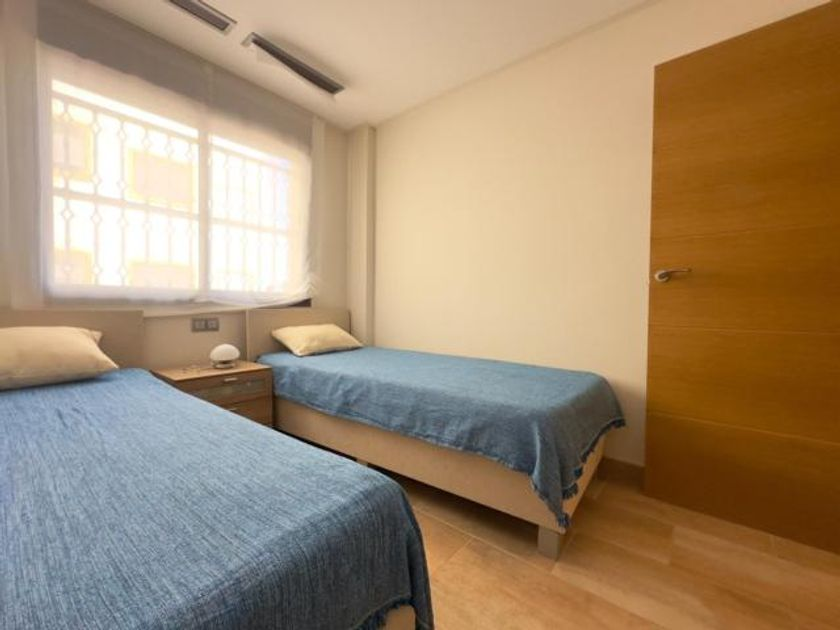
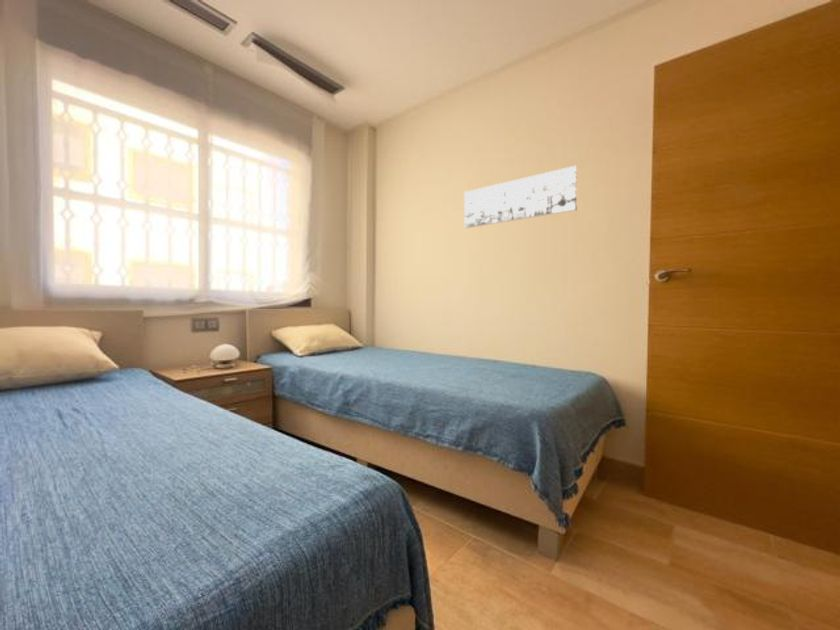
+ wall art [463,165,578,229]
